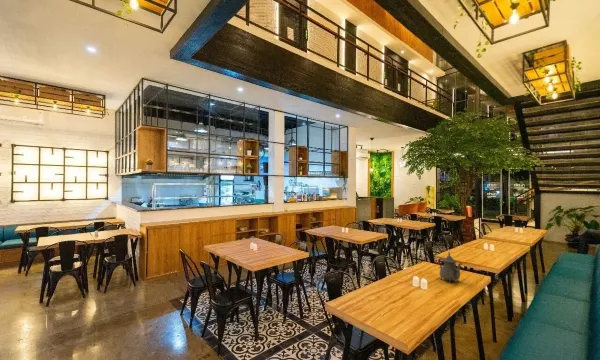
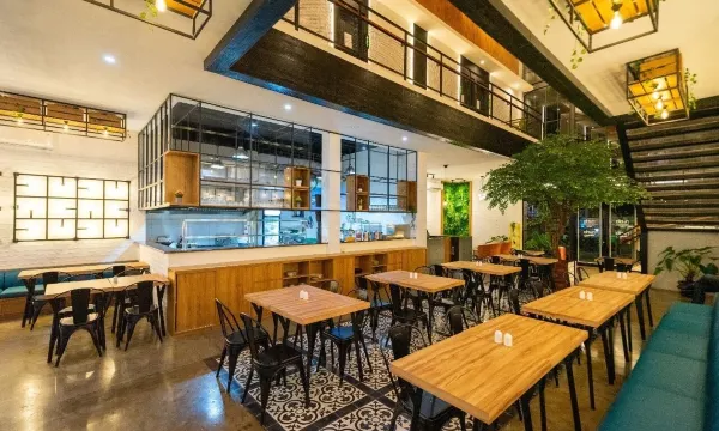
- teapot [437,251,463,284]
